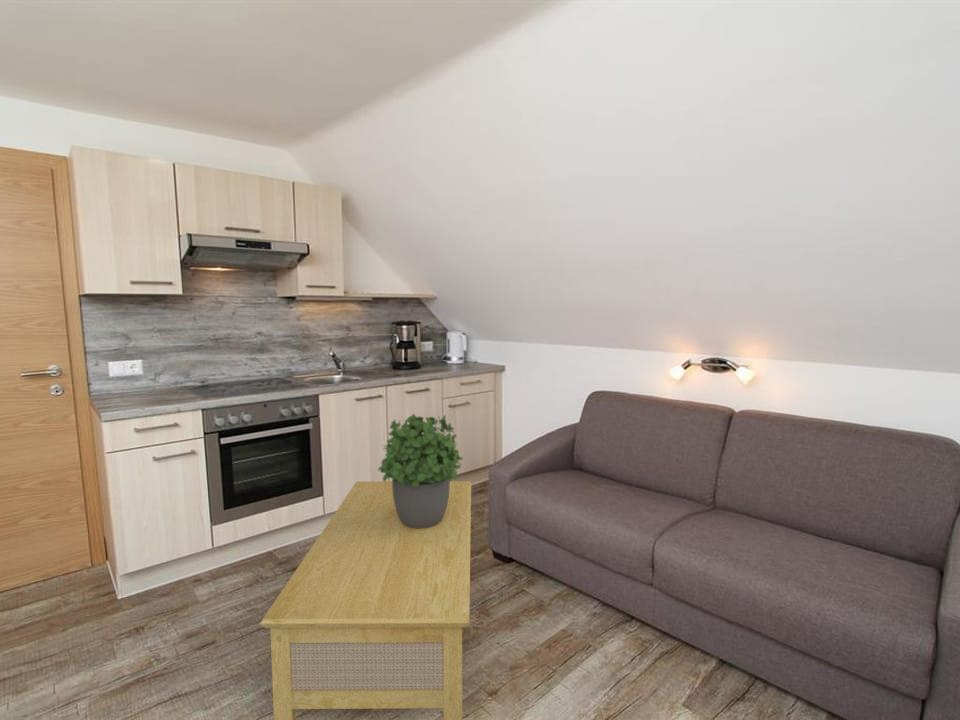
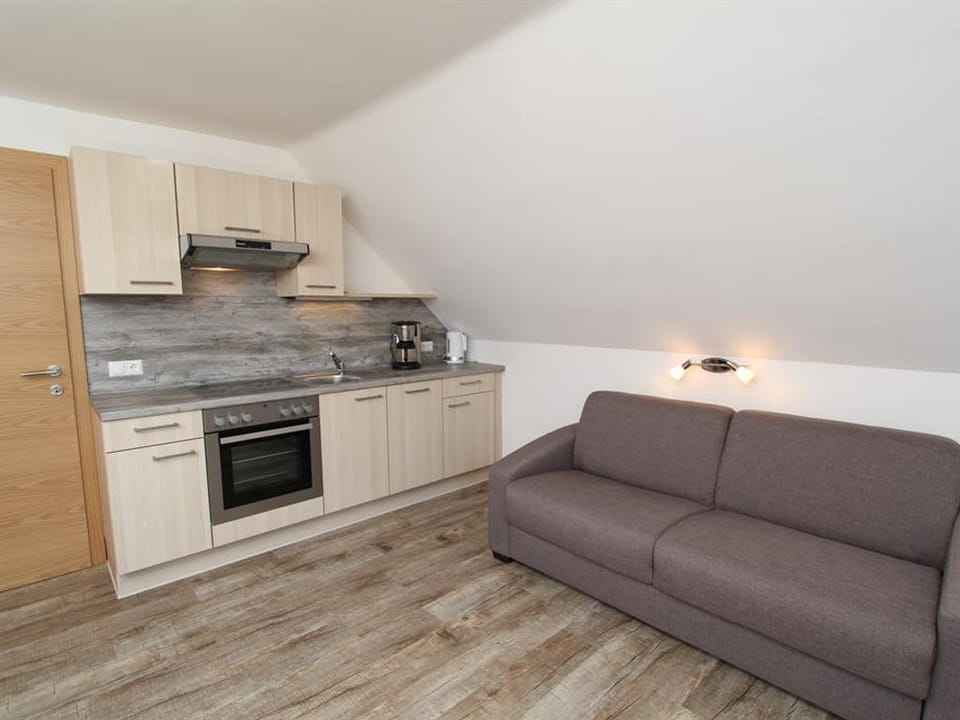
- coffee table [259,480,472,720]
- potted plant [376,413,464,528]
